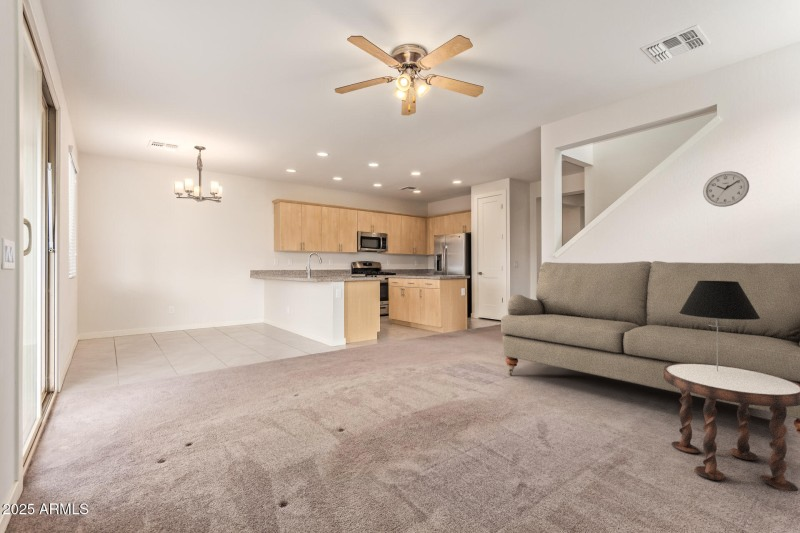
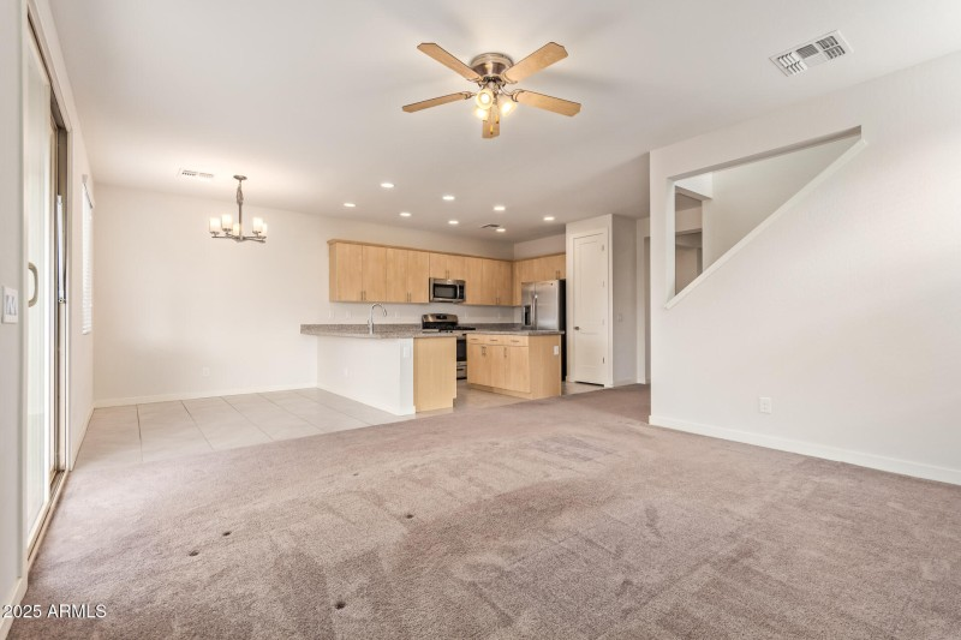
- side table [664,363,800,492]
- wall clock [702,170,750,208]
- sofa [500,260,800,434]
- table lamp [679,281,760,371]
